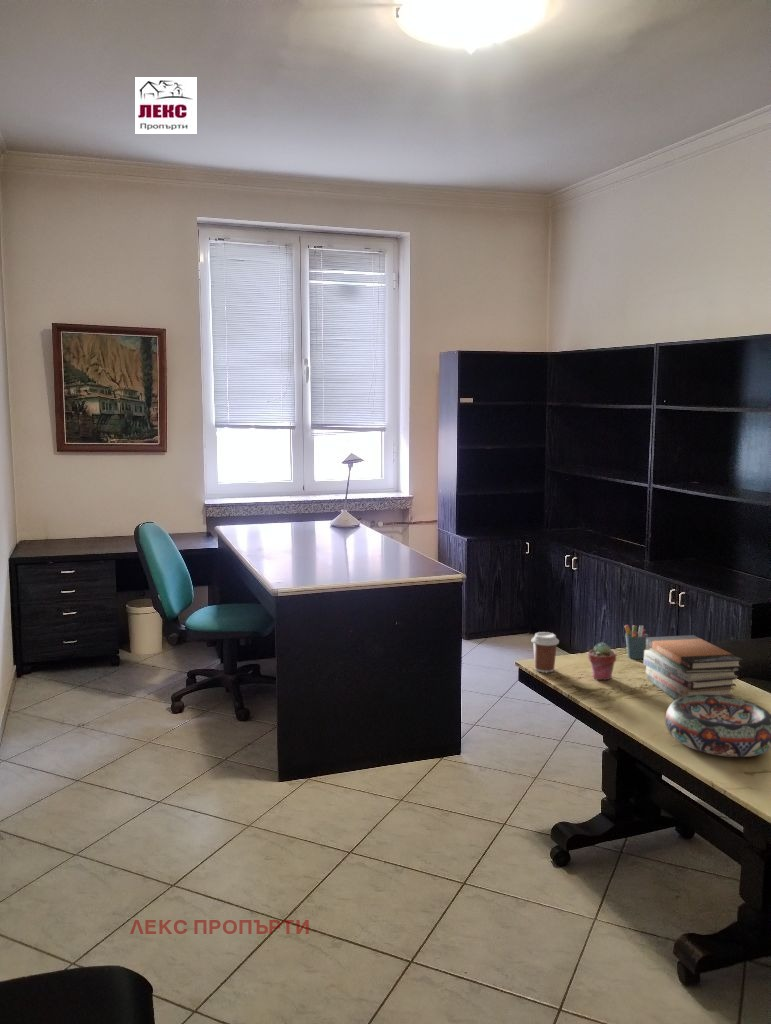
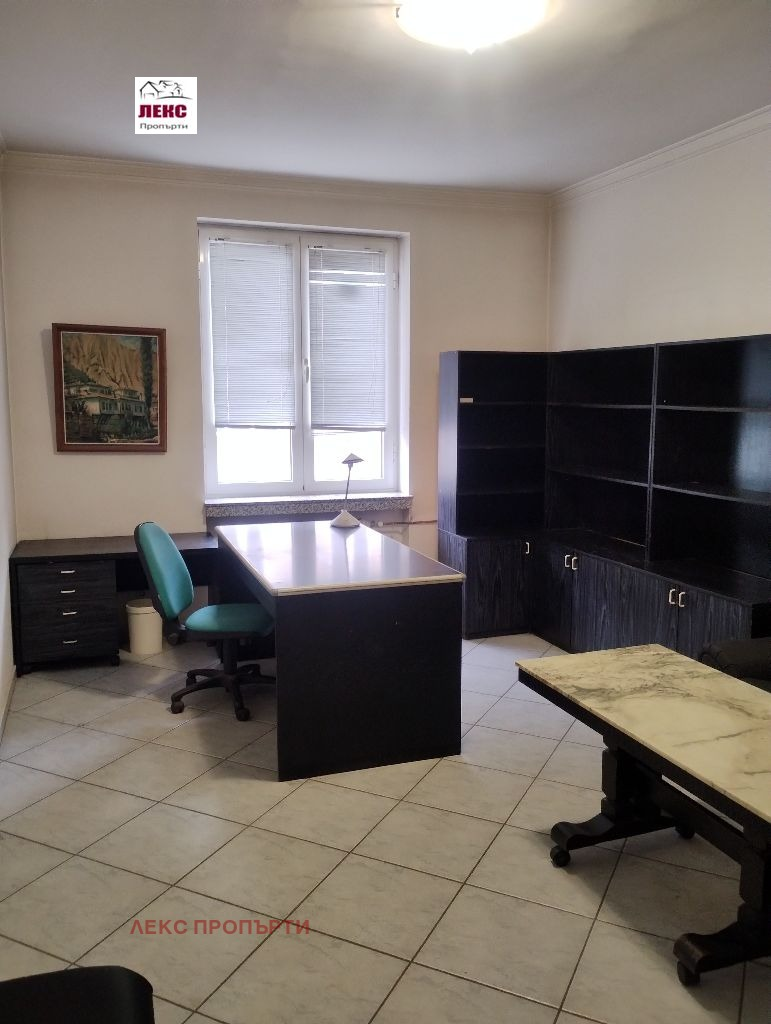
- book stack [643,634,744,700]
- coffee cup [531,631,560,673]
- potted succulent [587,641,617,681]
- pen holder [624,624,649,660]
- decorative bowl [664,694,771,758]
